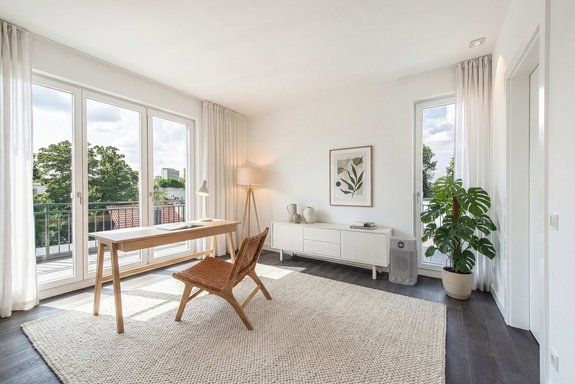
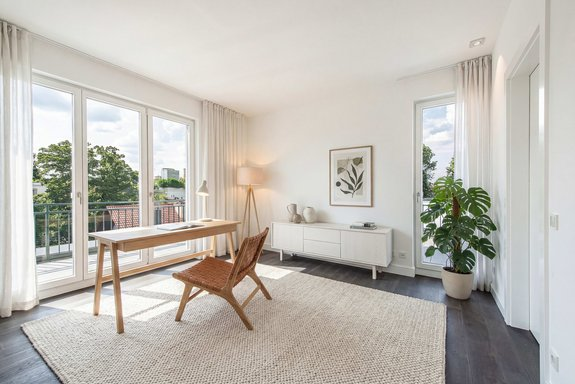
- air purifier [388,234,419,286]
